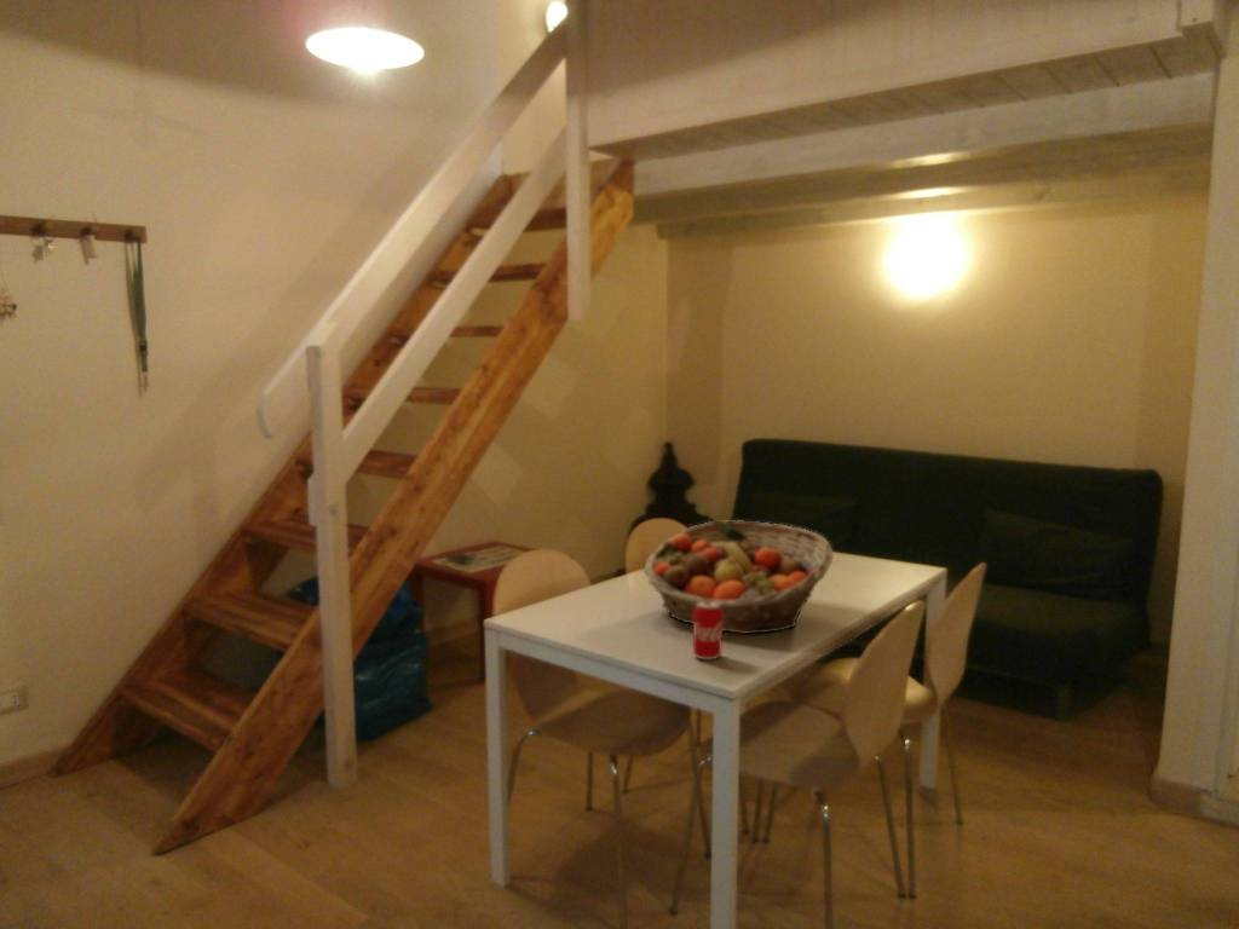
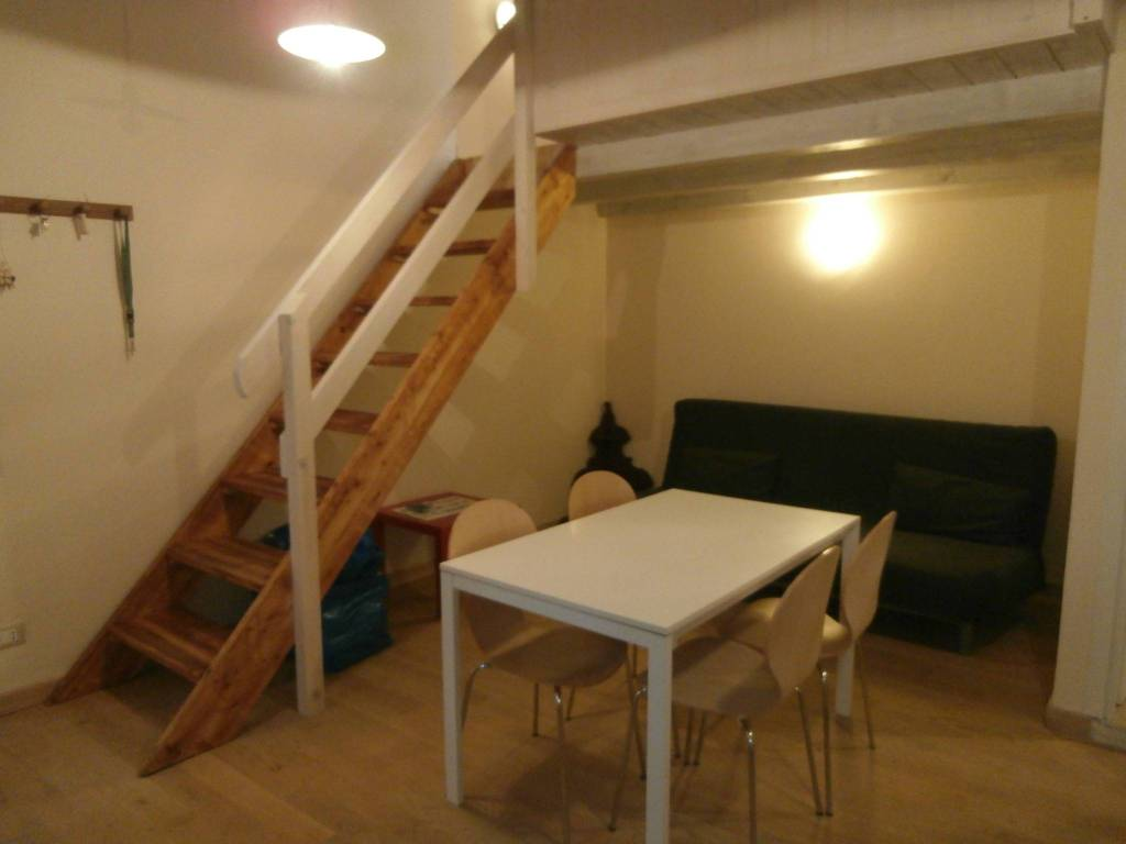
- fruit basket [642,519,835,635]
- beverage can [692,601,724,660]
